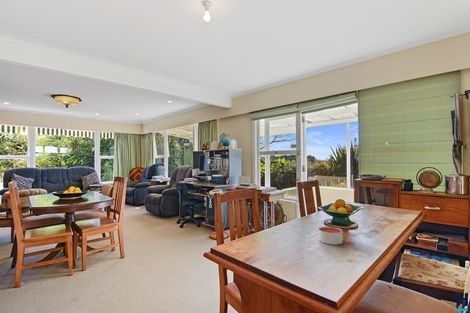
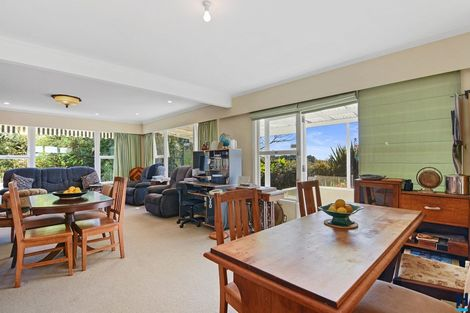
- candle [318,226,344,246]
